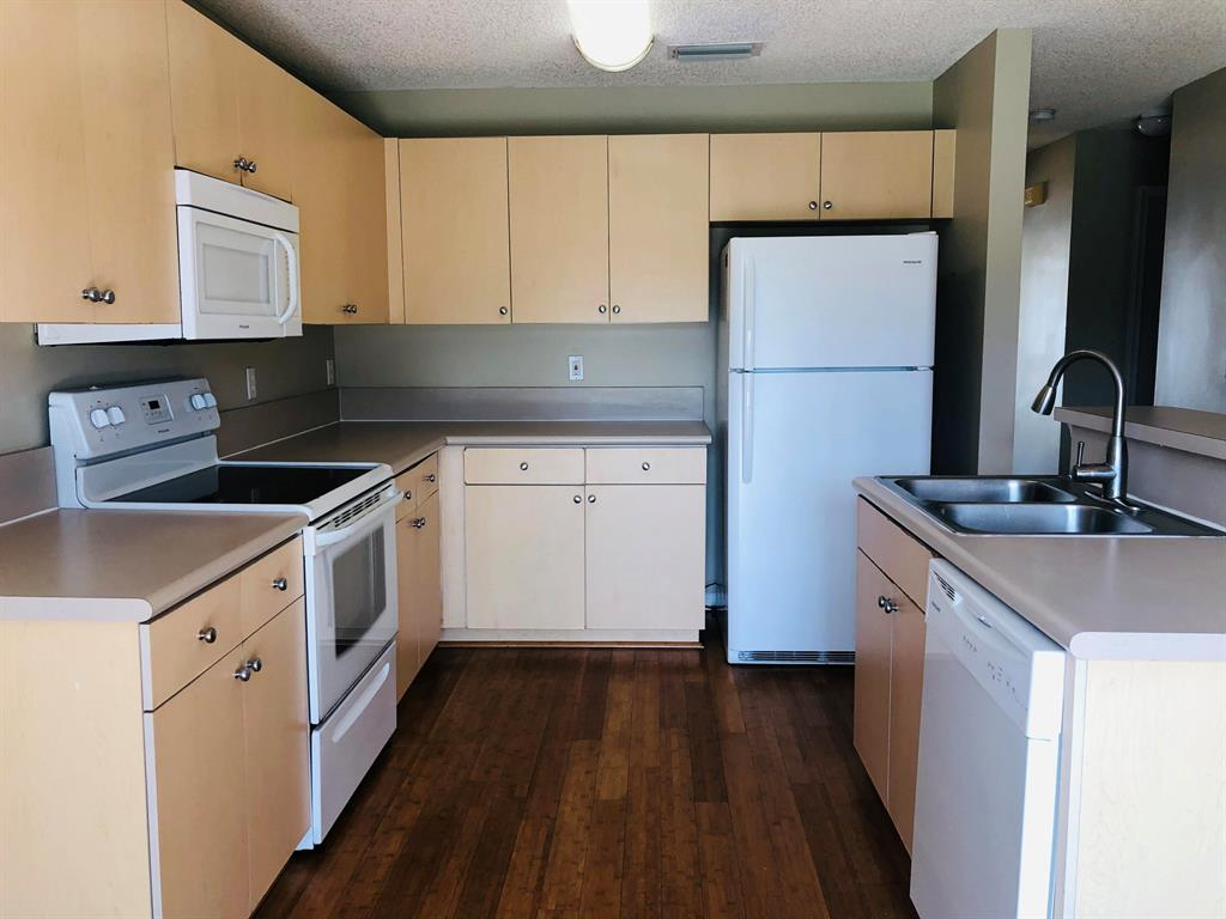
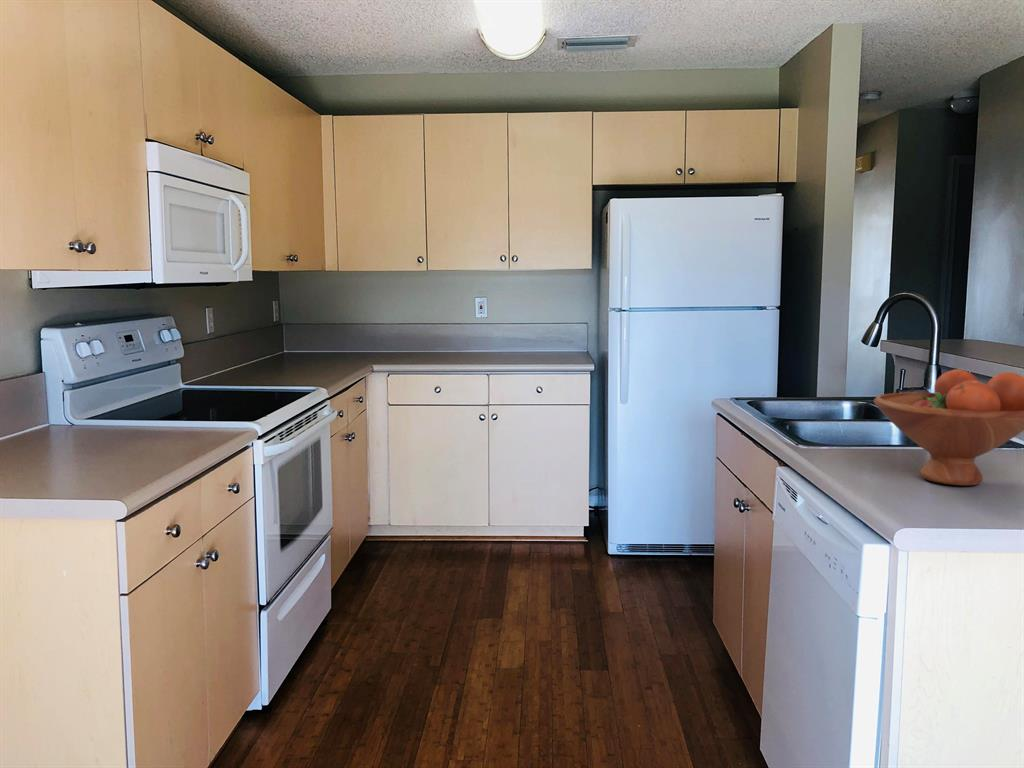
+ fruit bowl [873,369,1024,486]
